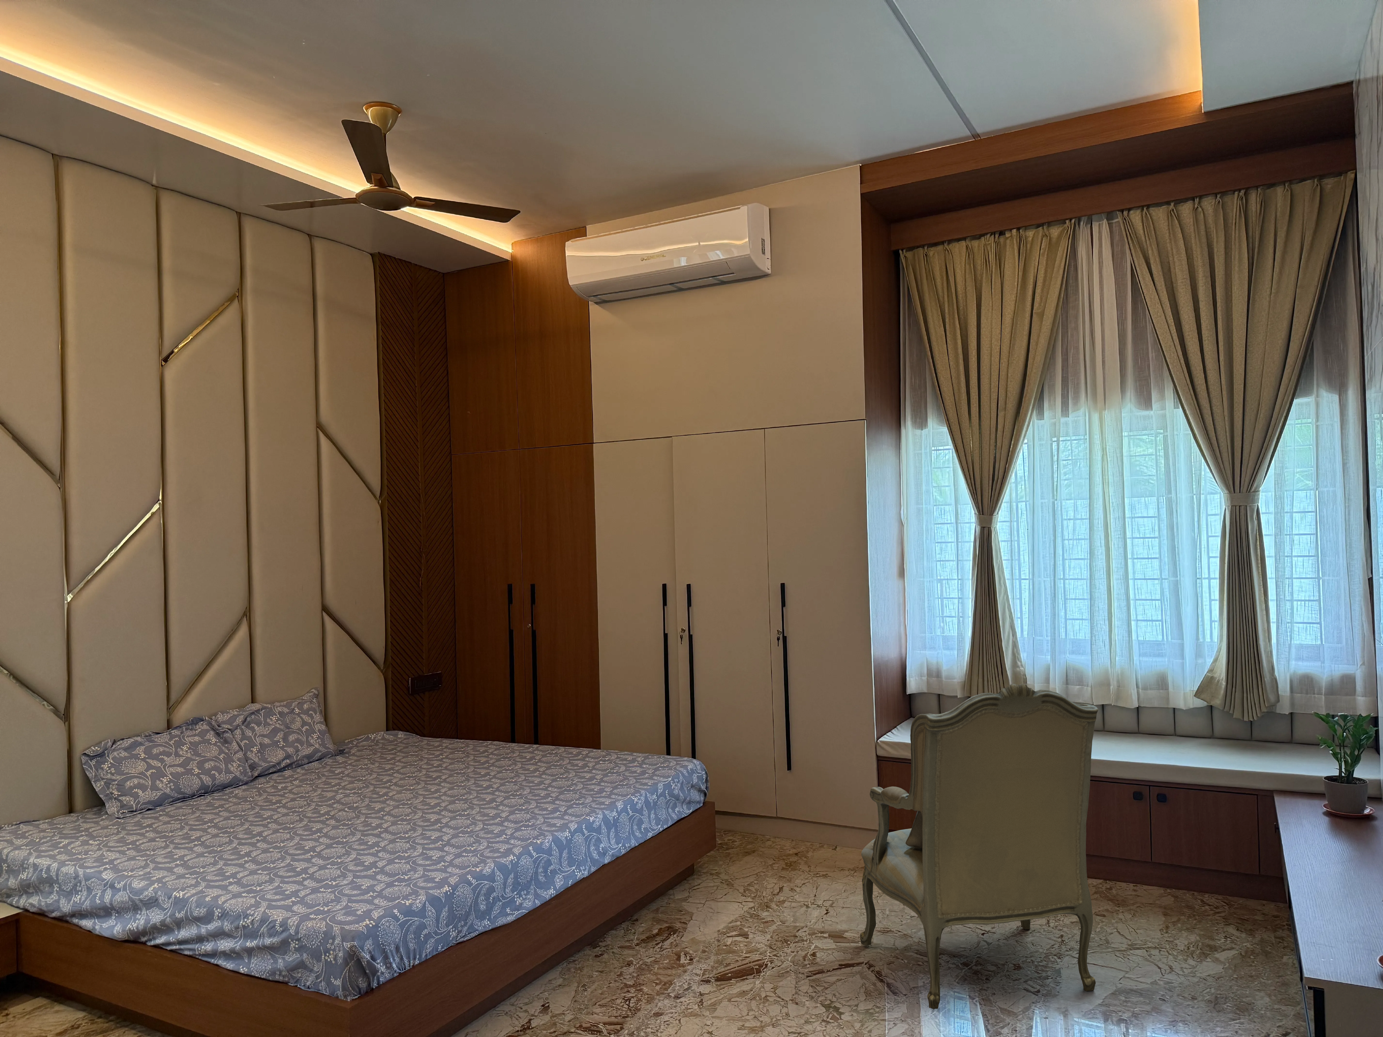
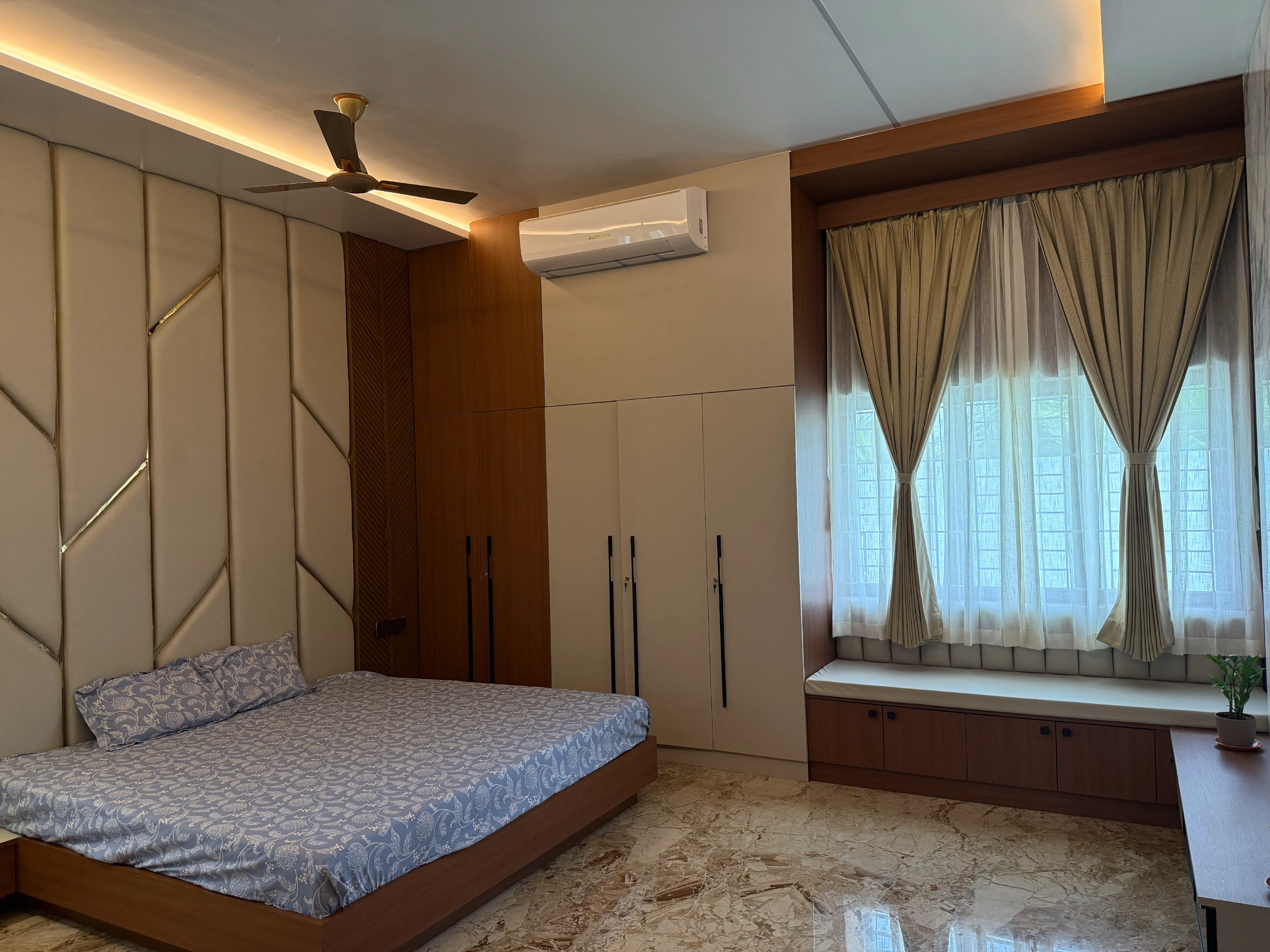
- armchair [859,683,1099,1010]
